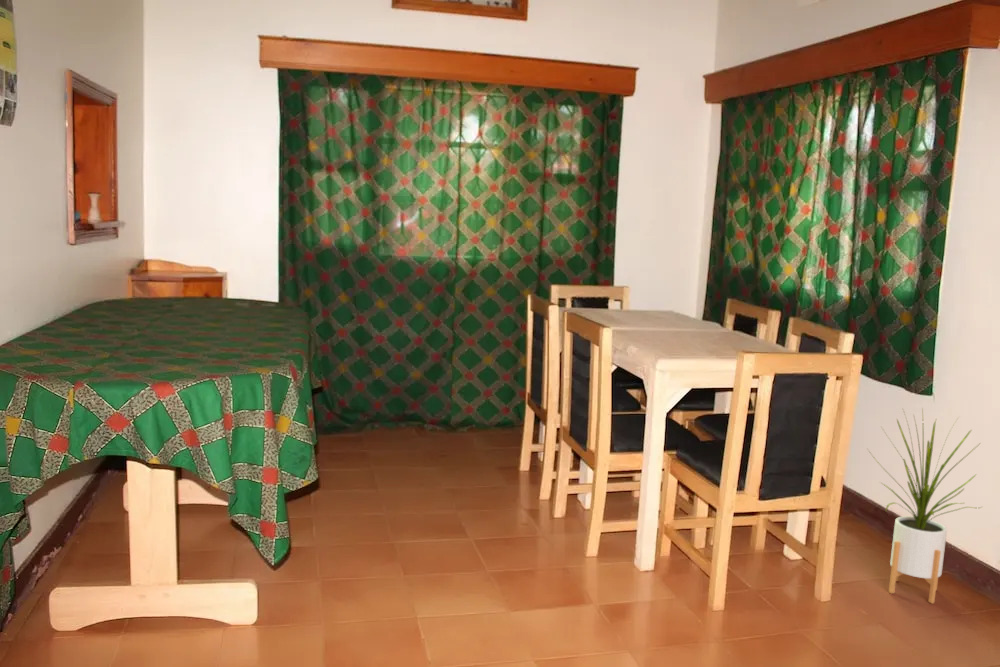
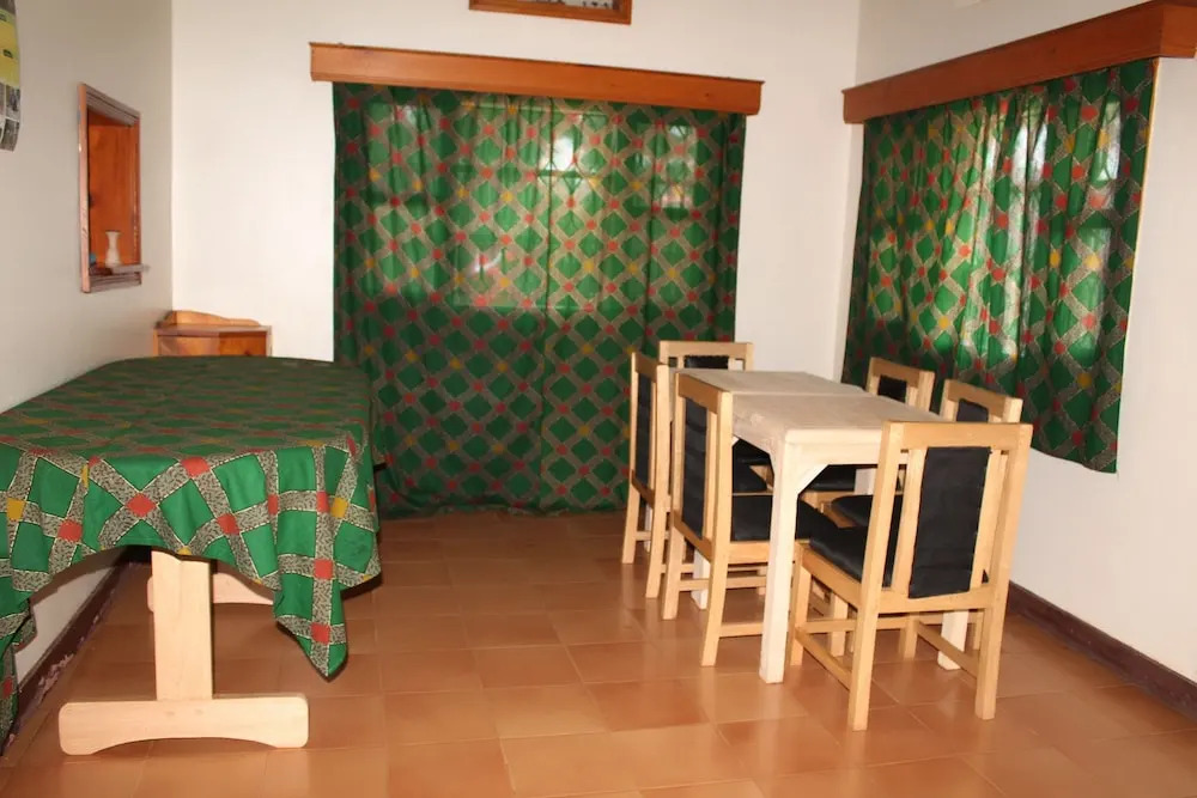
- house plant [867,406,983,604]
